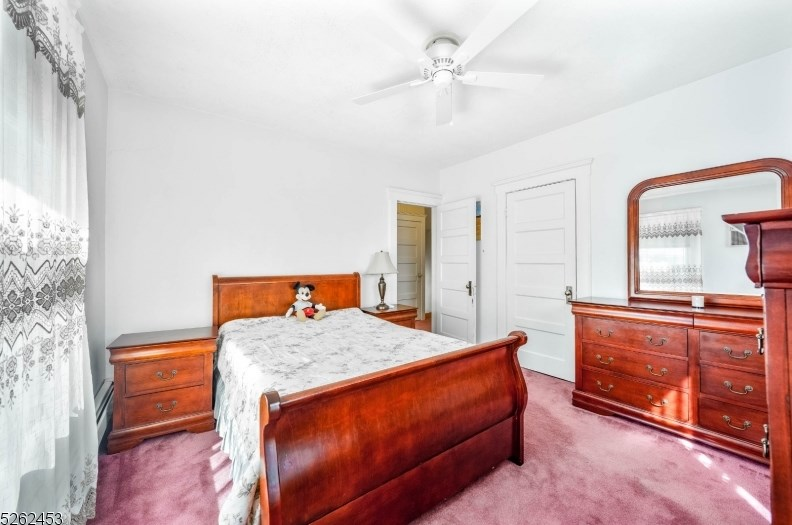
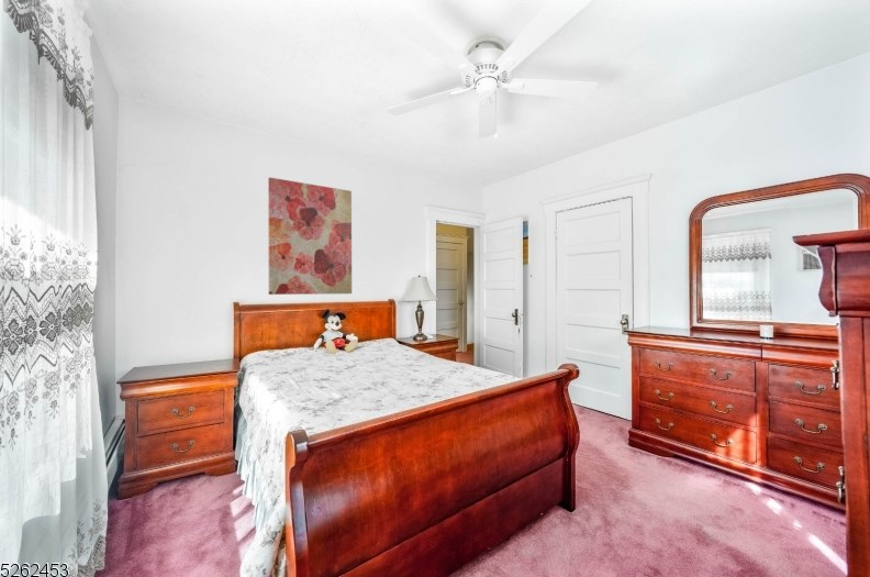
+ wall art [267,176,353,296]
